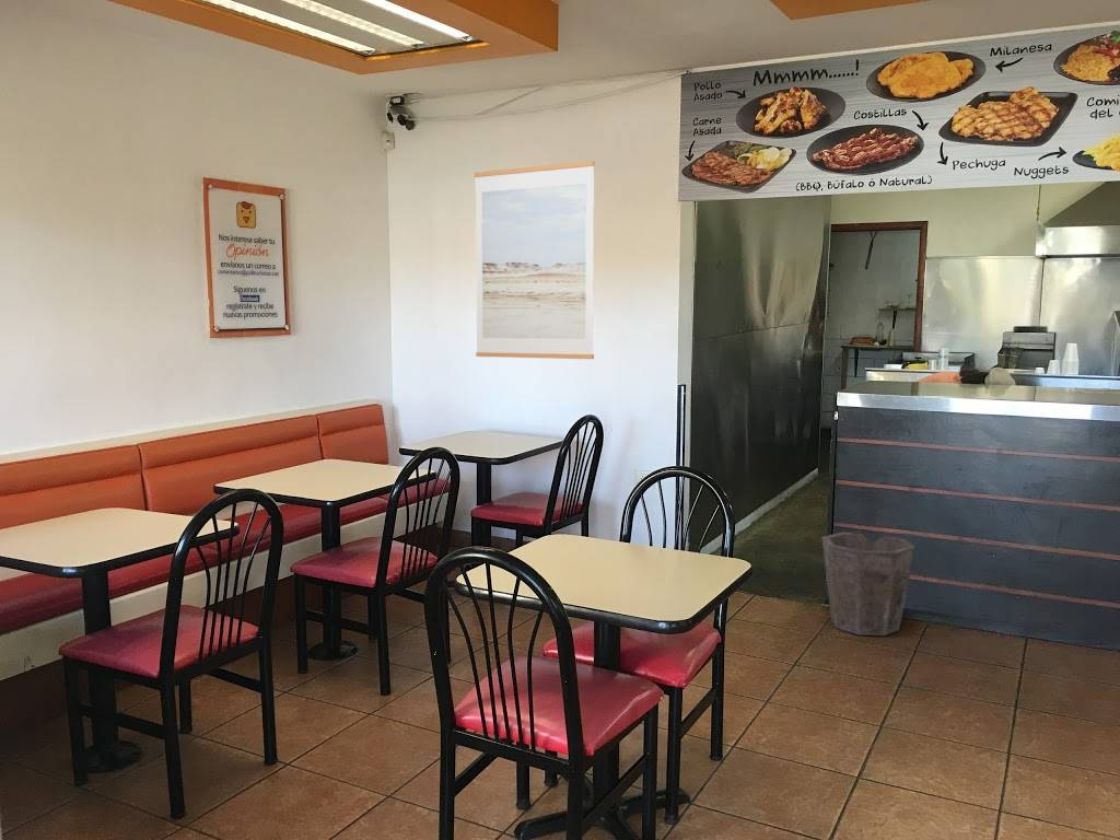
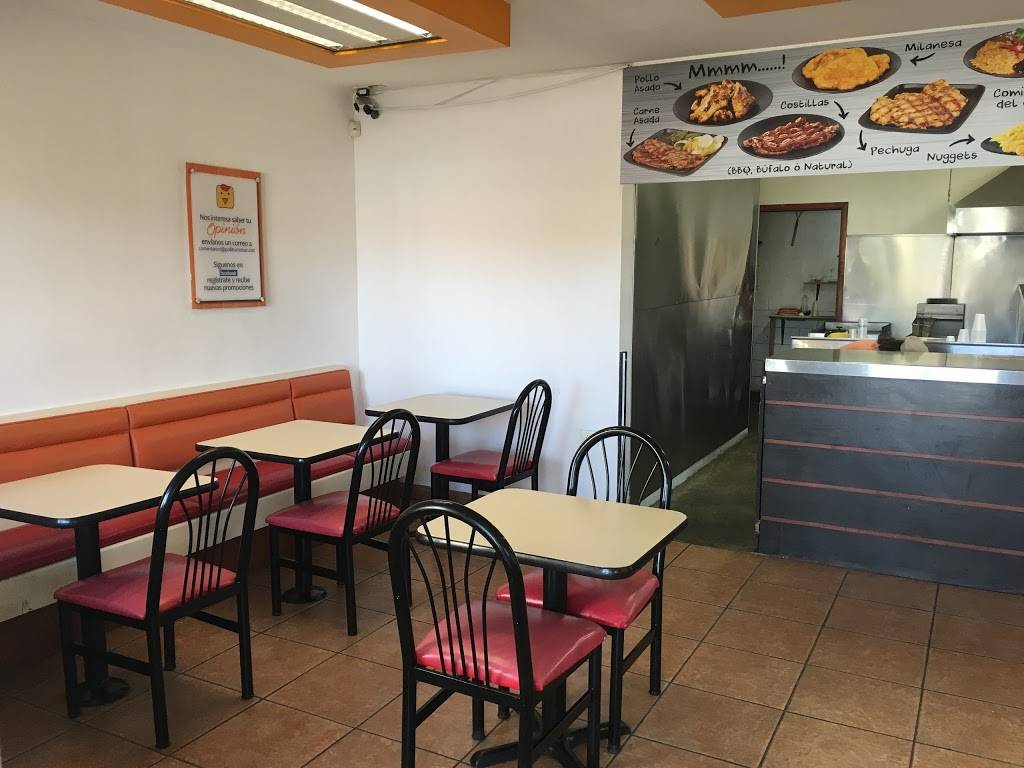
- wall art [474,160,596,360]
- waste bin [821,532,917,637]
